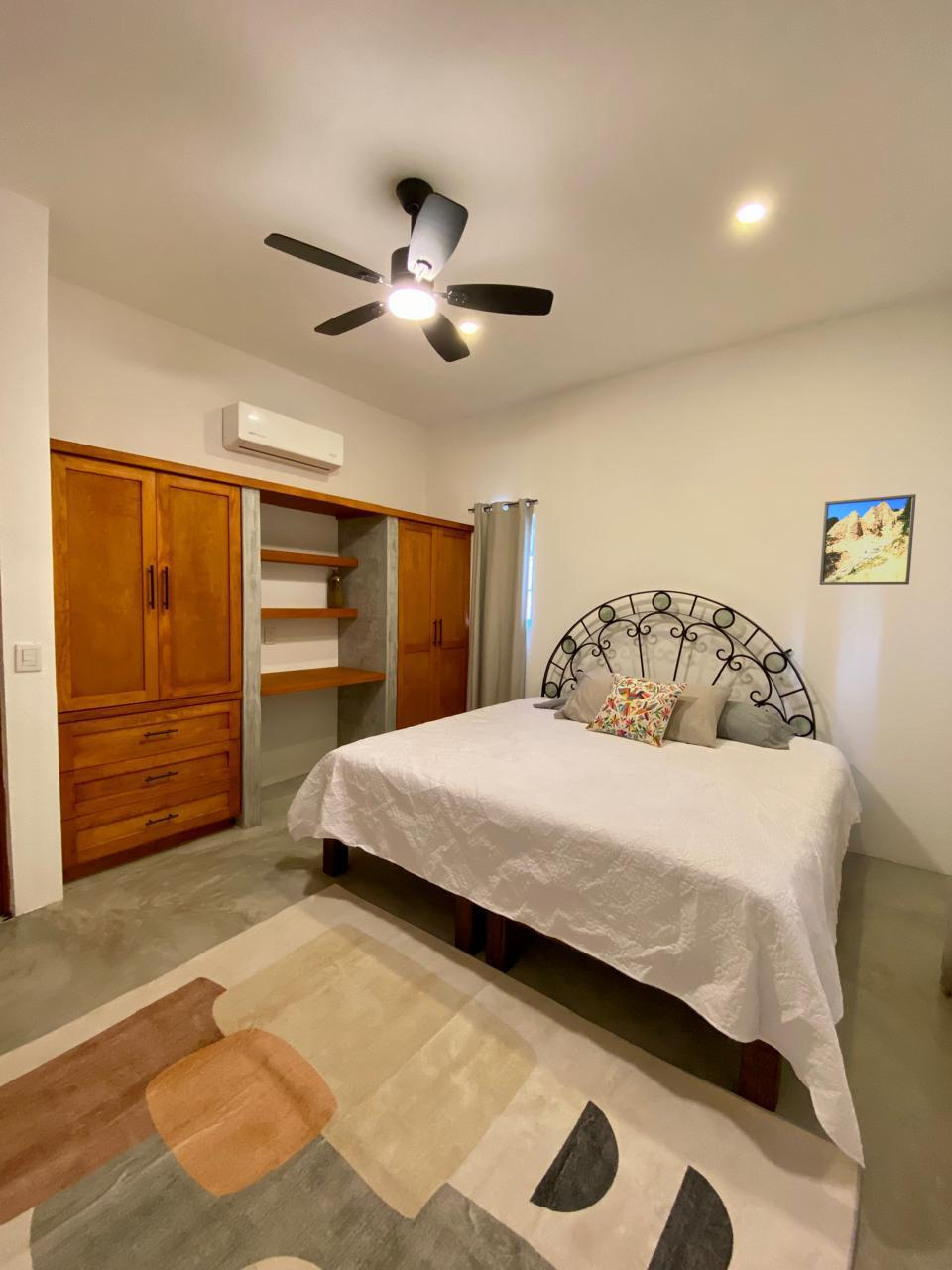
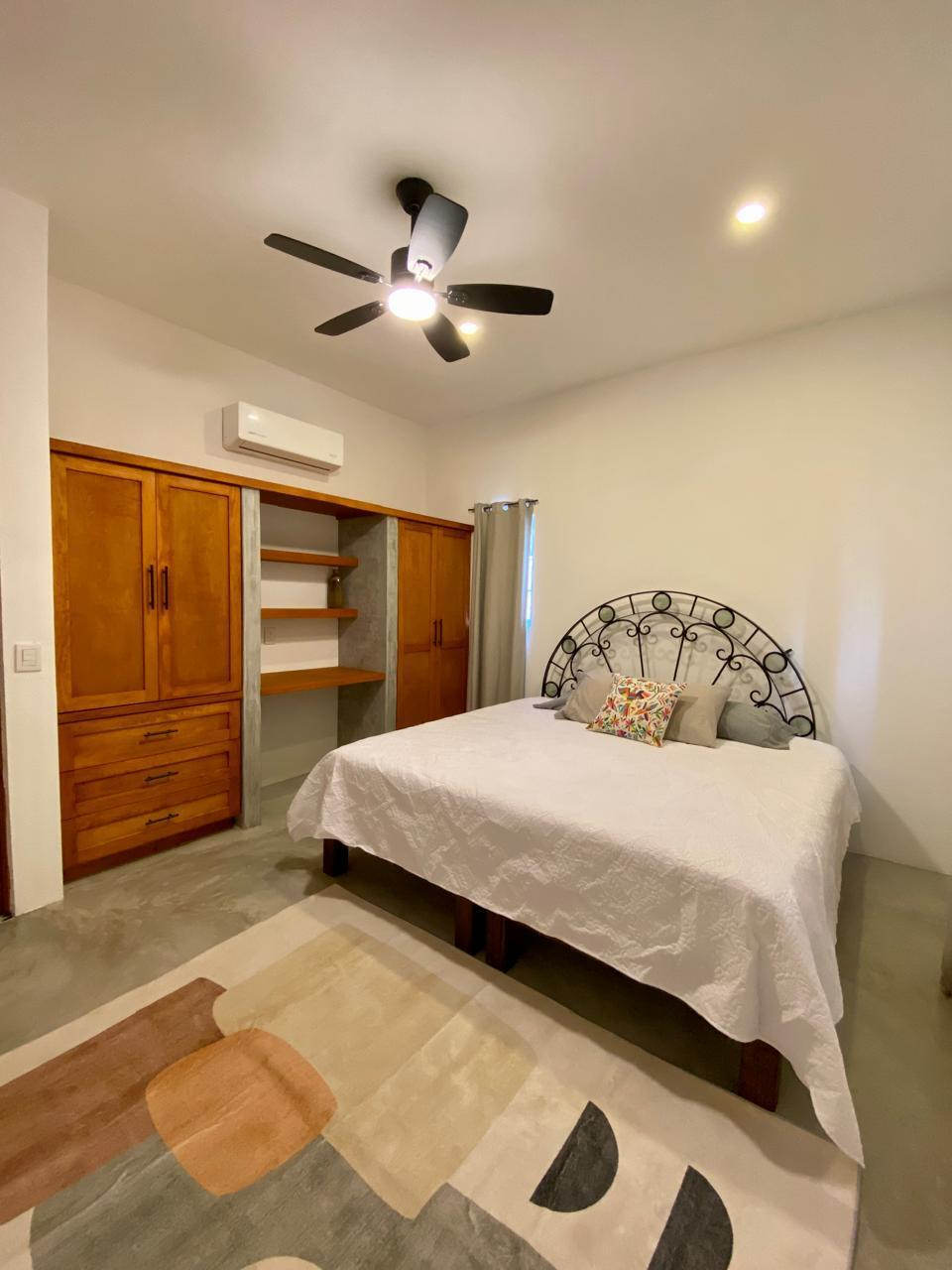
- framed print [819,493,917,586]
